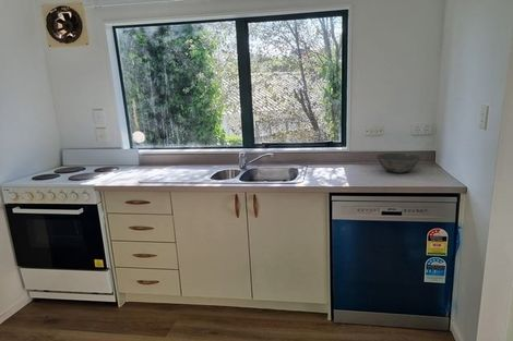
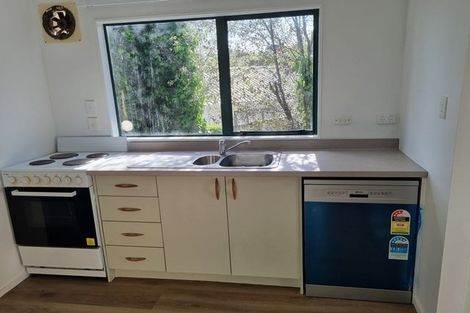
- bowl [375,151,422,174]
